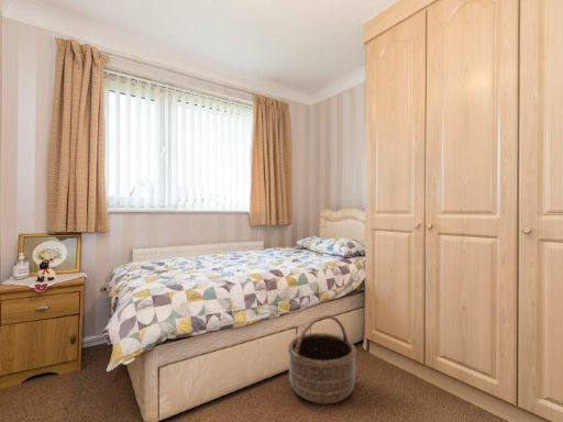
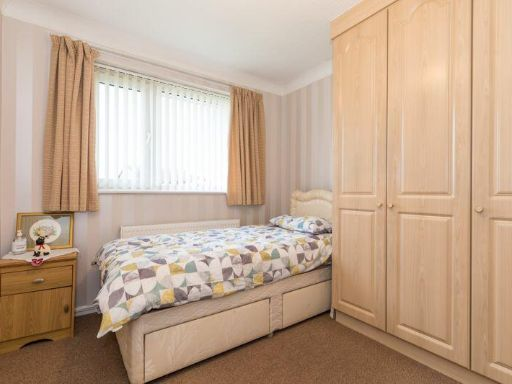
- basket [287,314,357,404]
